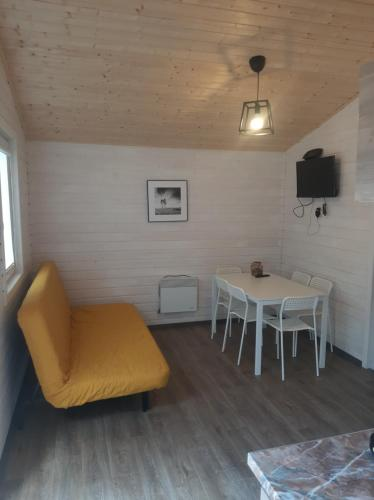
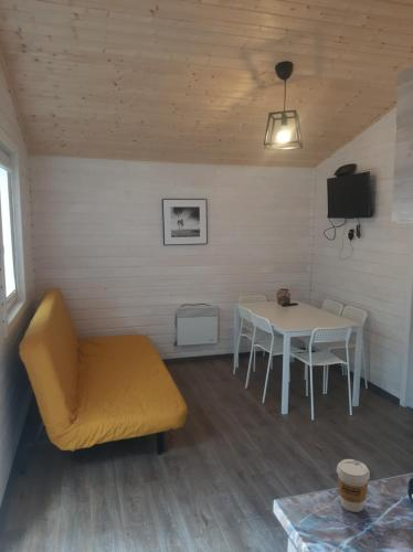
+ coffee cup [336,458,371,513]
